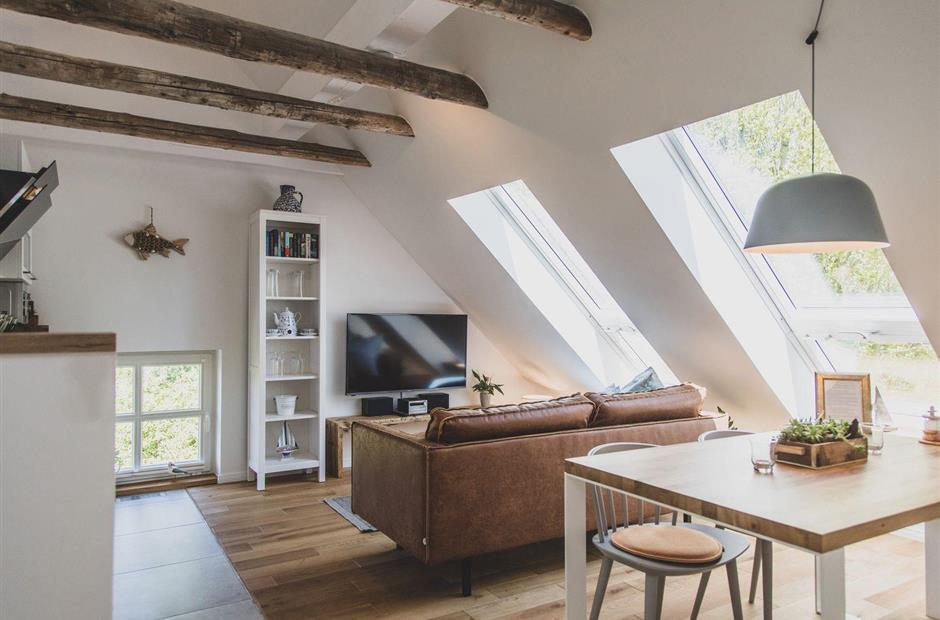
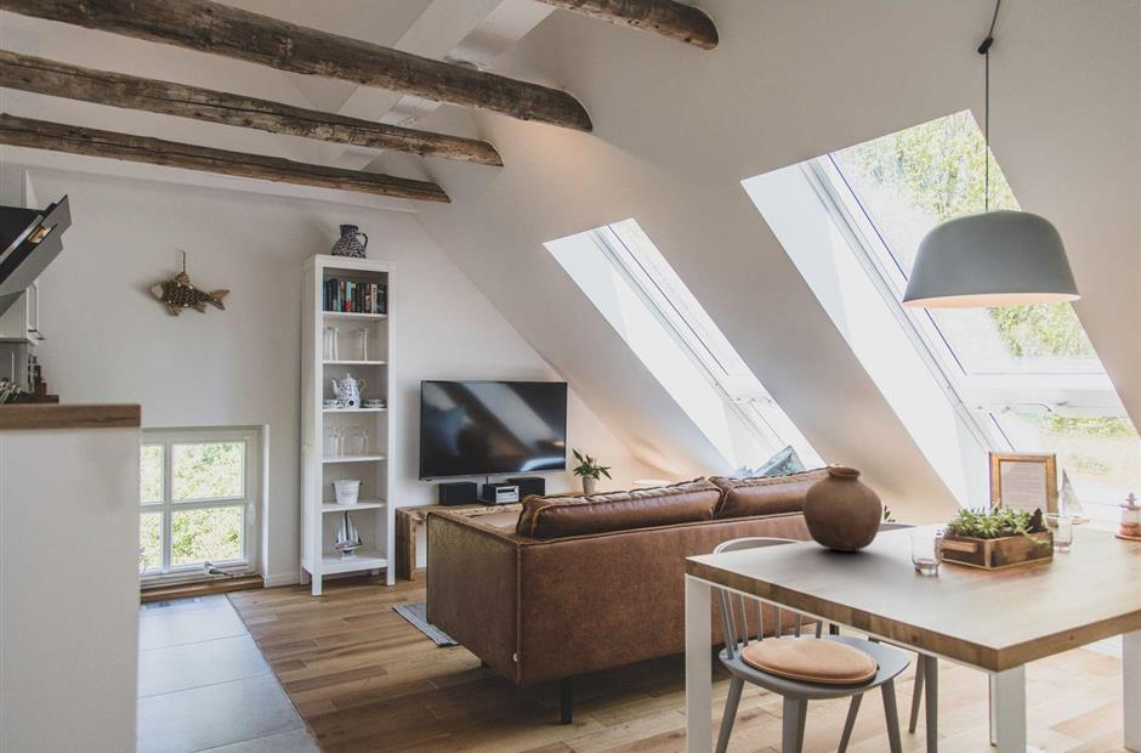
+ pottery [801,465,884,553]
